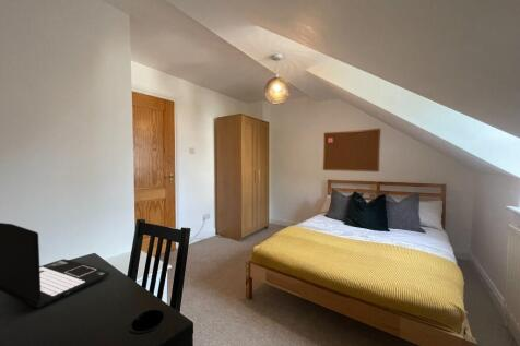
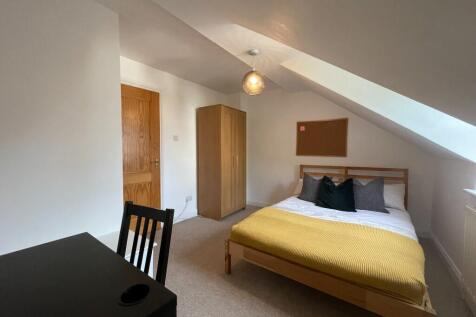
- laptop [0,222,111,309]
